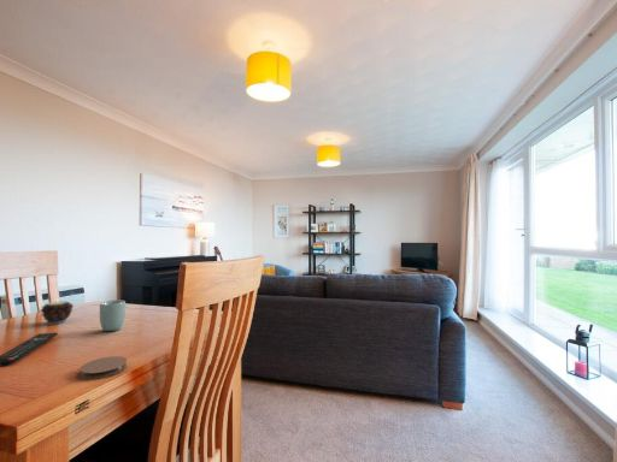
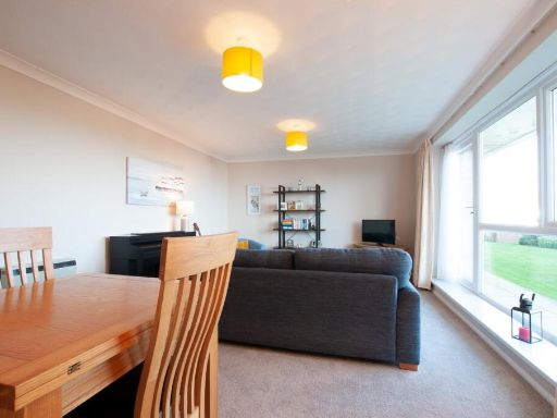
- coaster [78,355,128,380]
- candle [40,300,75,325]
- remote control [0,331,59,368]
- cup [99,298,127,332]
